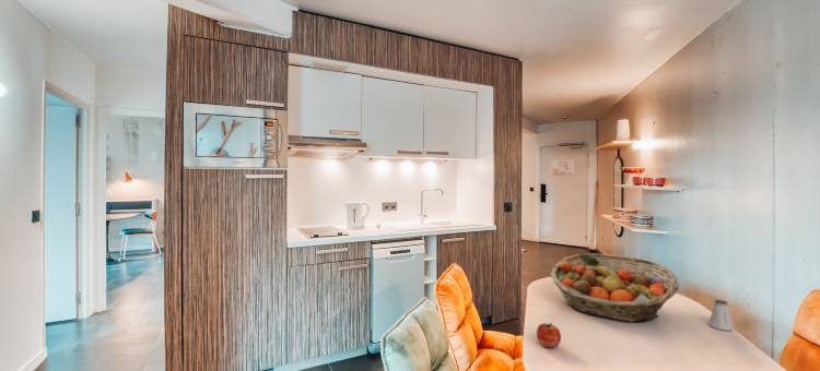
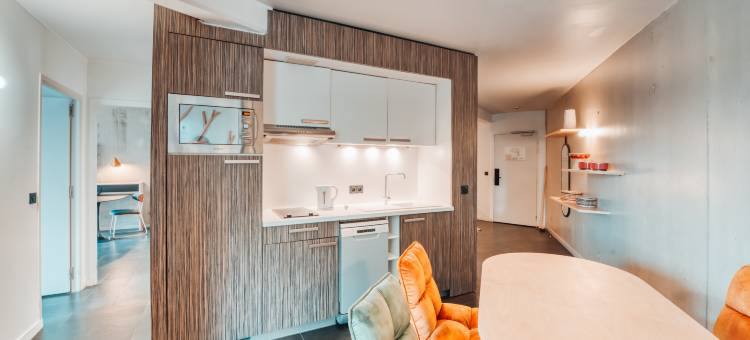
- fruit basket [550,252,680,323]
- saltshaker [708,299,735,332]
- apple [536,322,562,349]
